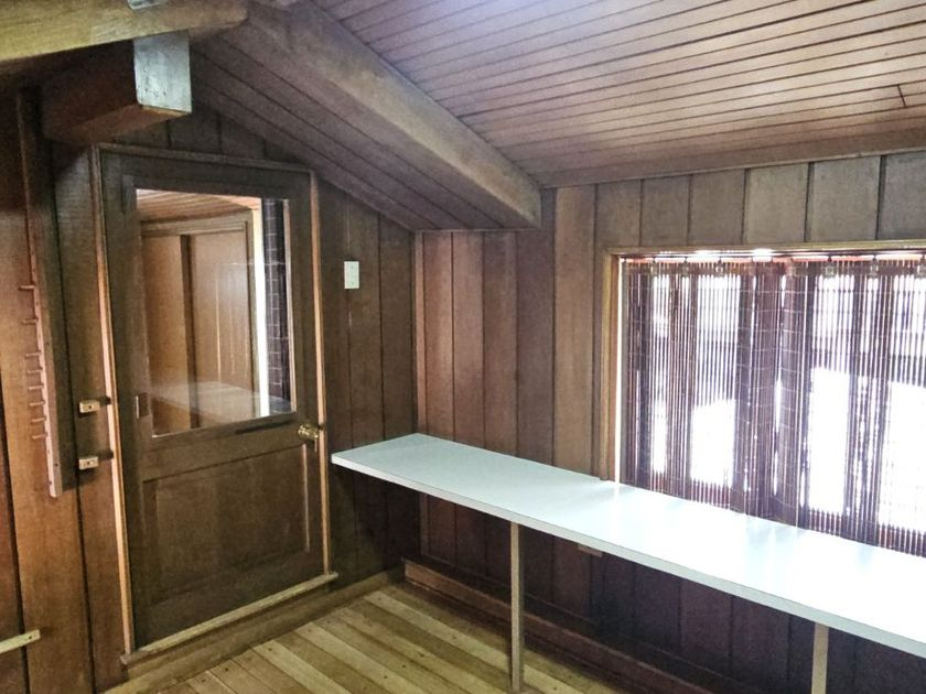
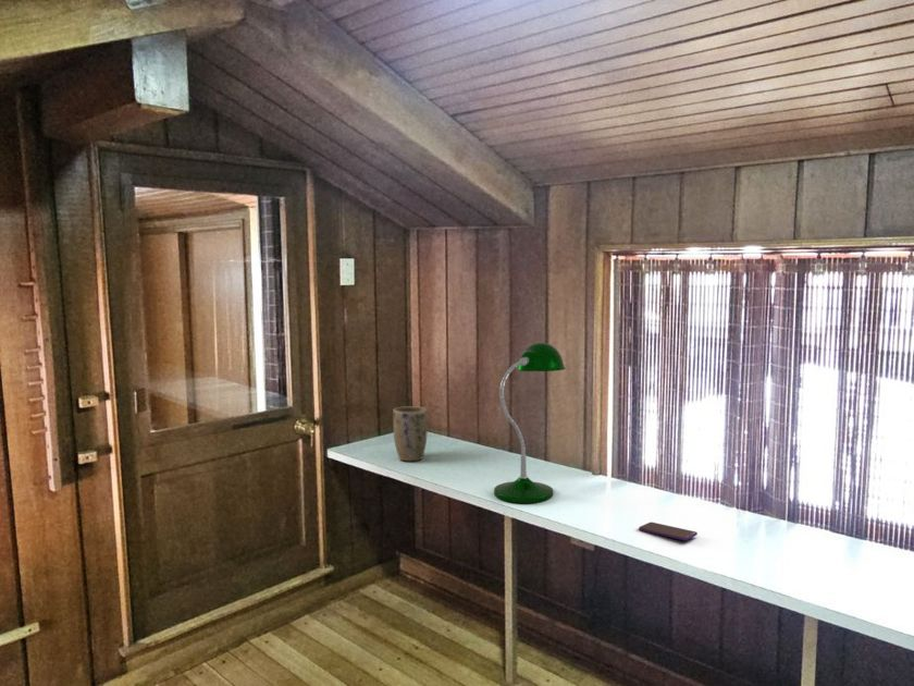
+ smartphone [638,522,699,541]
+ plant pot [392,405,429,462]
+ desk lamp [493,342,567,504]
